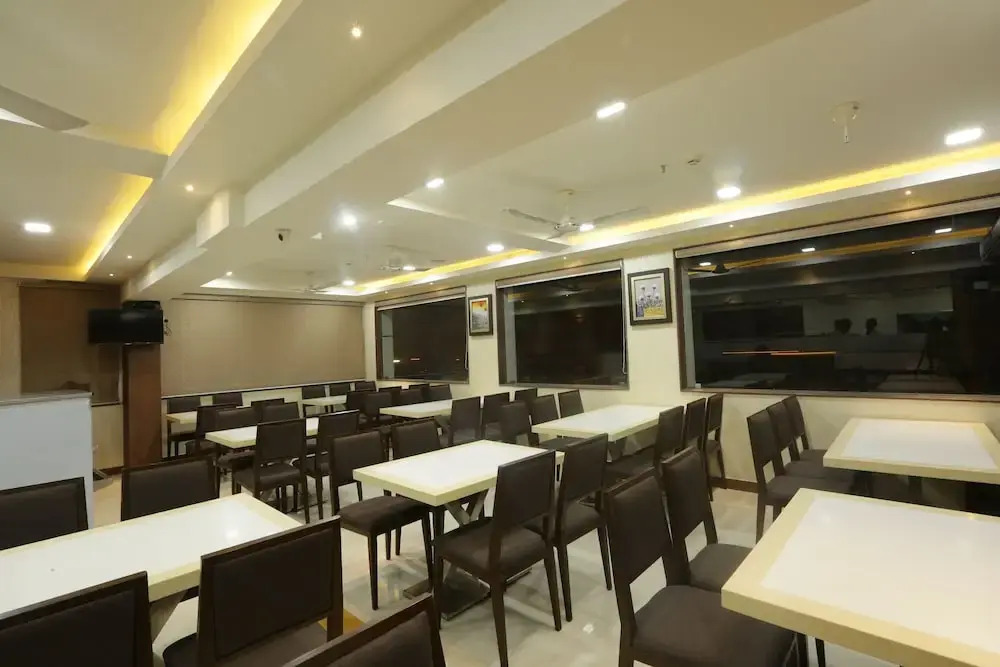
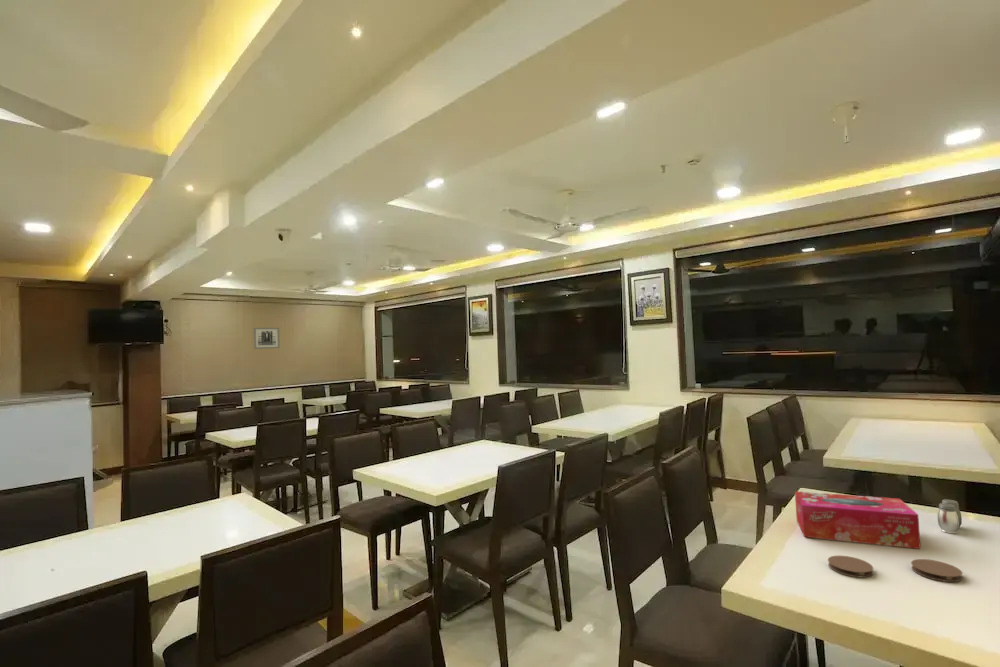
+ salt and pepper shaker [937,498,963,534]
+ coaster [827,555,874,578]
+ tissue box [794,490,922,550]
+ coaster [910,558,964,583]
+ wall art [253,327,281,350]
